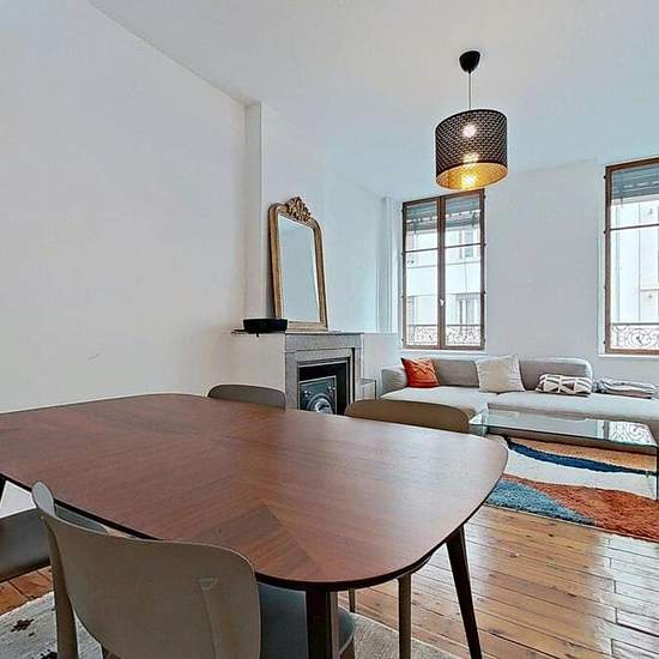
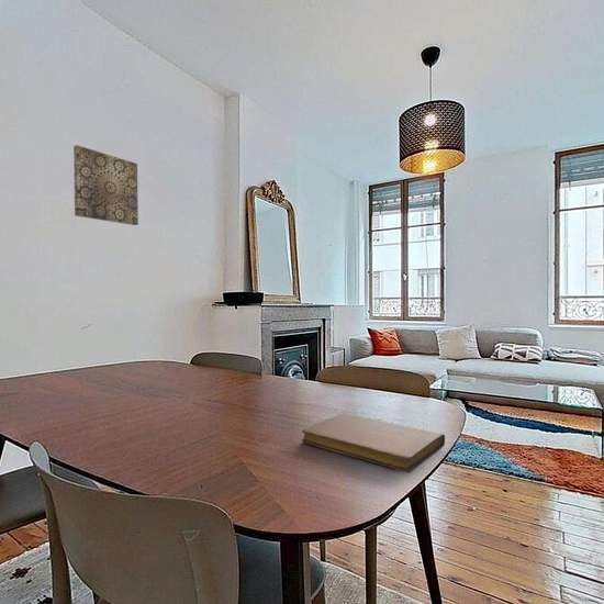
+ wall art [72,144,139,226]
+ notebook [301,413,446,473]
